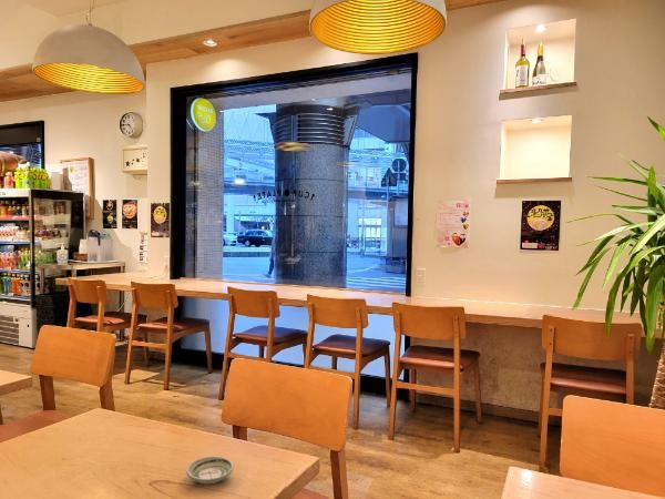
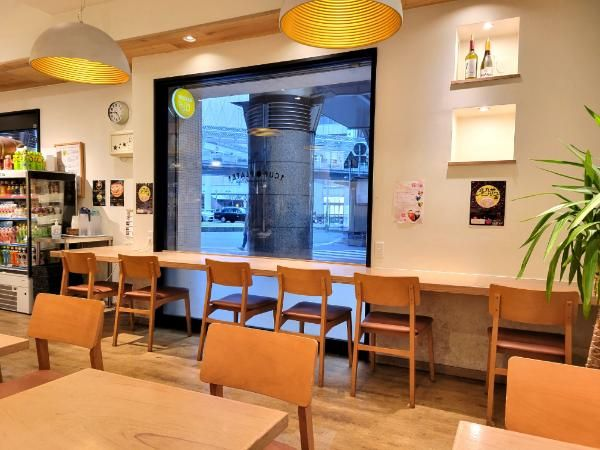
- saucer [185,456,235,486]
